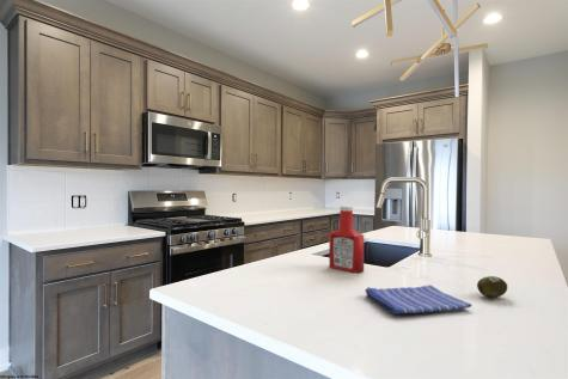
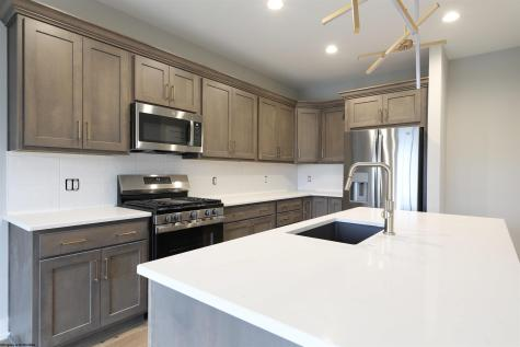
- dish towel [364,283,474,316]
- soap bottle [328,206,365,274]
- fruit [476,275,508,299]
